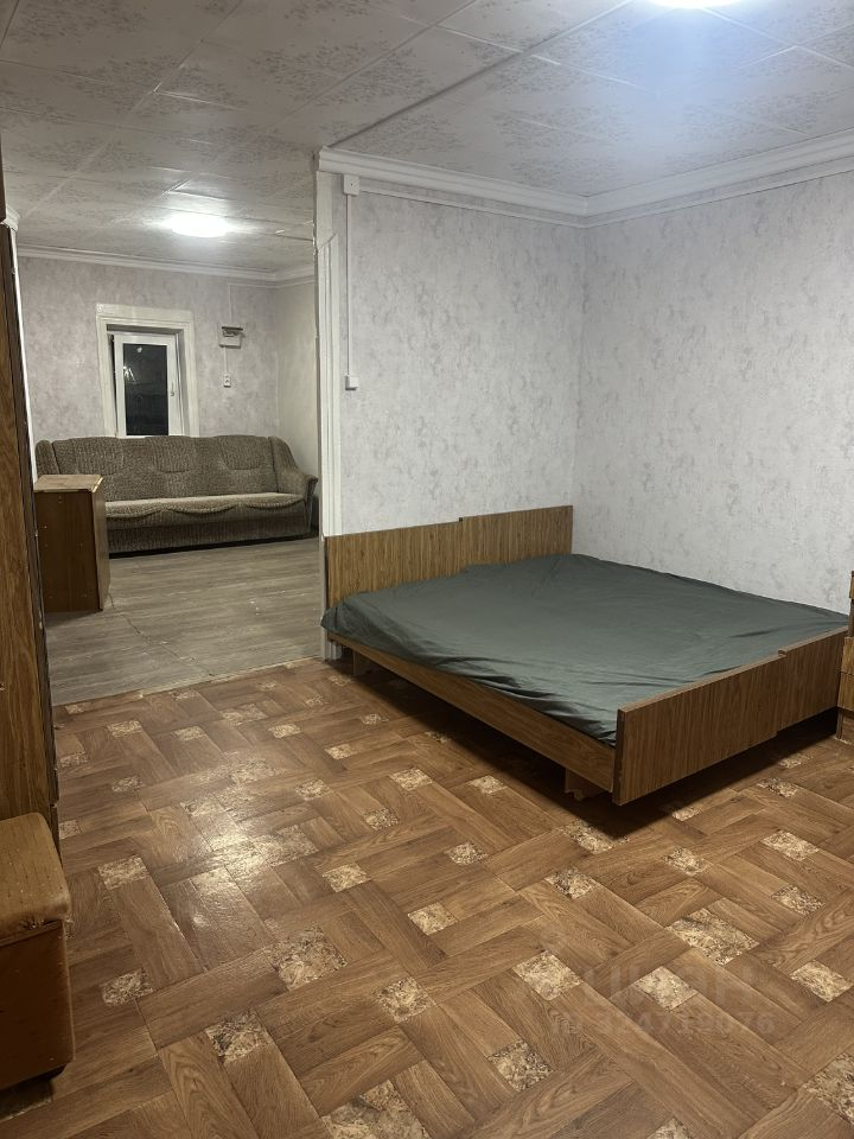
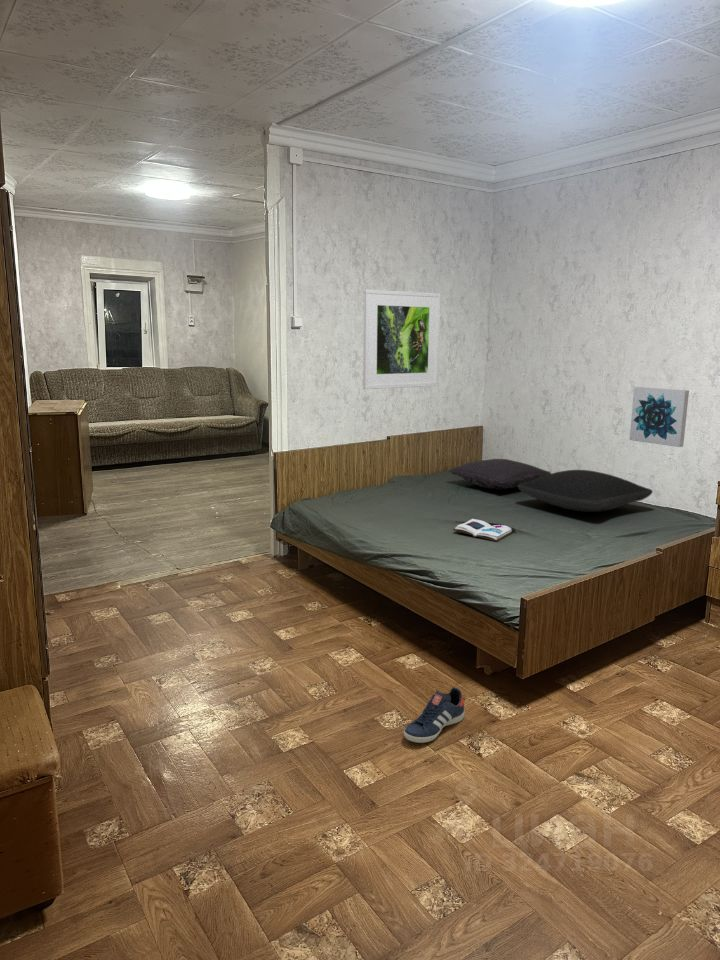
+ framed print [362,288,442,390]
+ wall art [628,386,690,448]
+ pillow [517,469,654,513]
+ pillow [448,458,552,491]
+ book [452,518,515,543]
+ sneaker [403,686,466,744]
